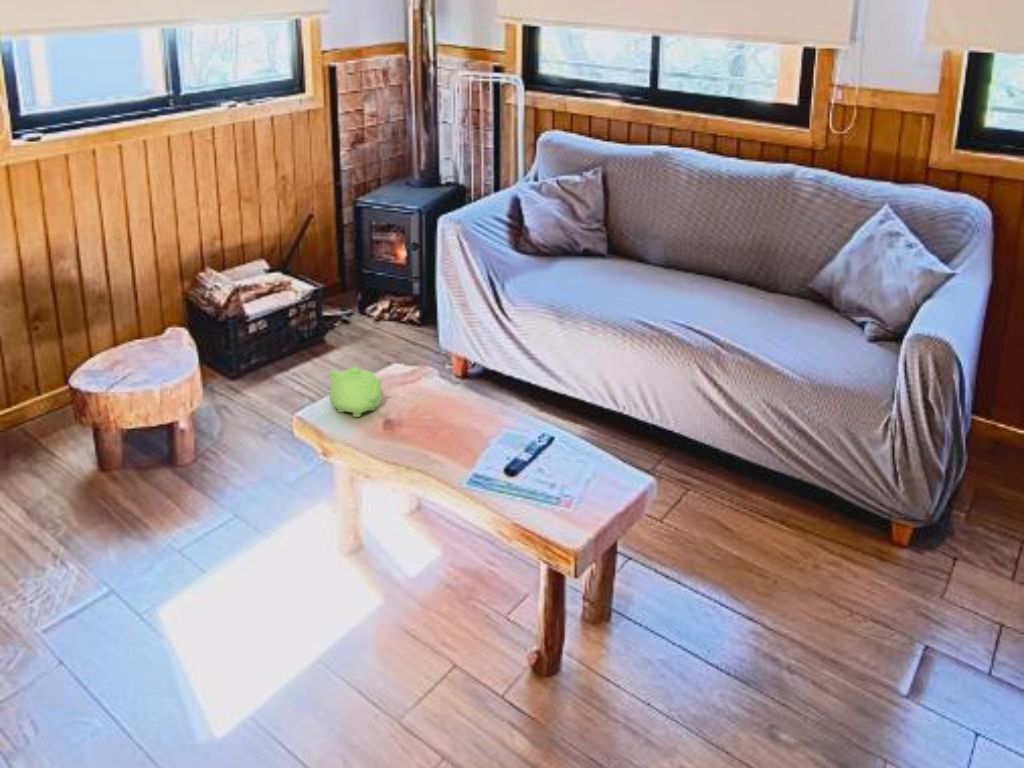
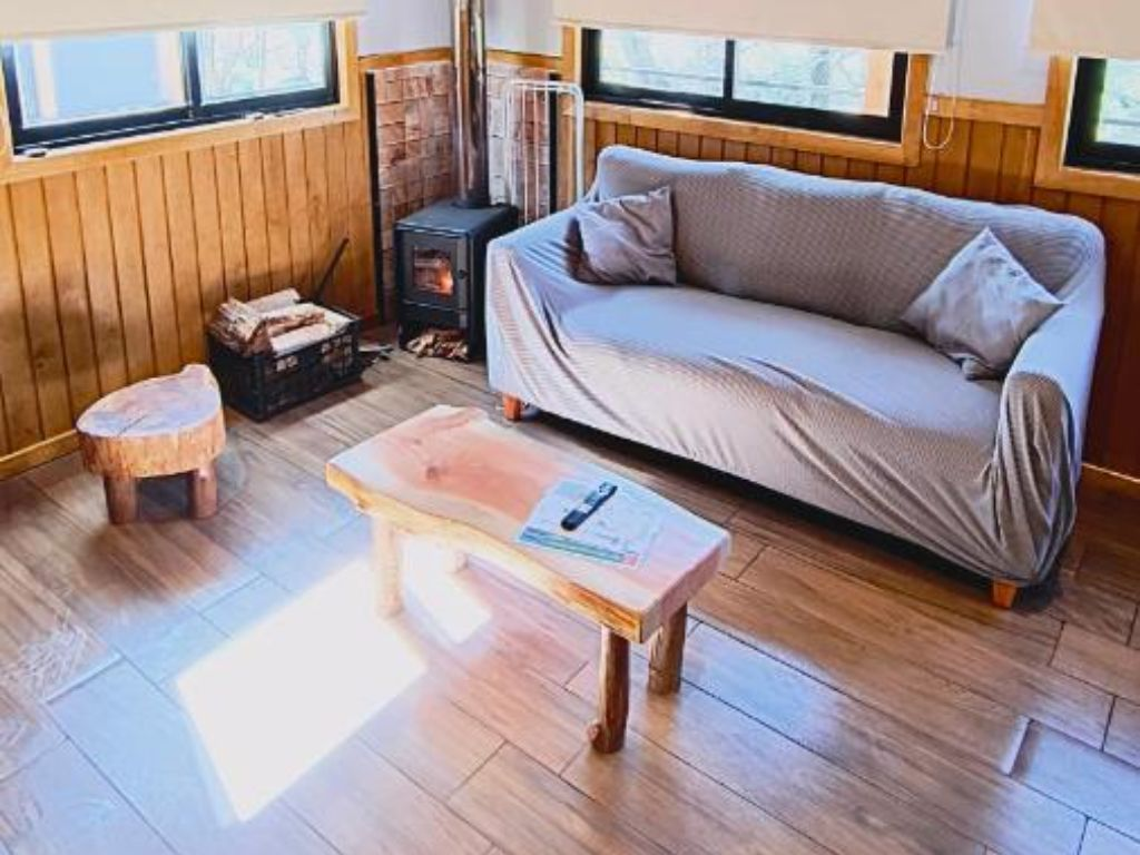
- teapot [328,366,386,418]
